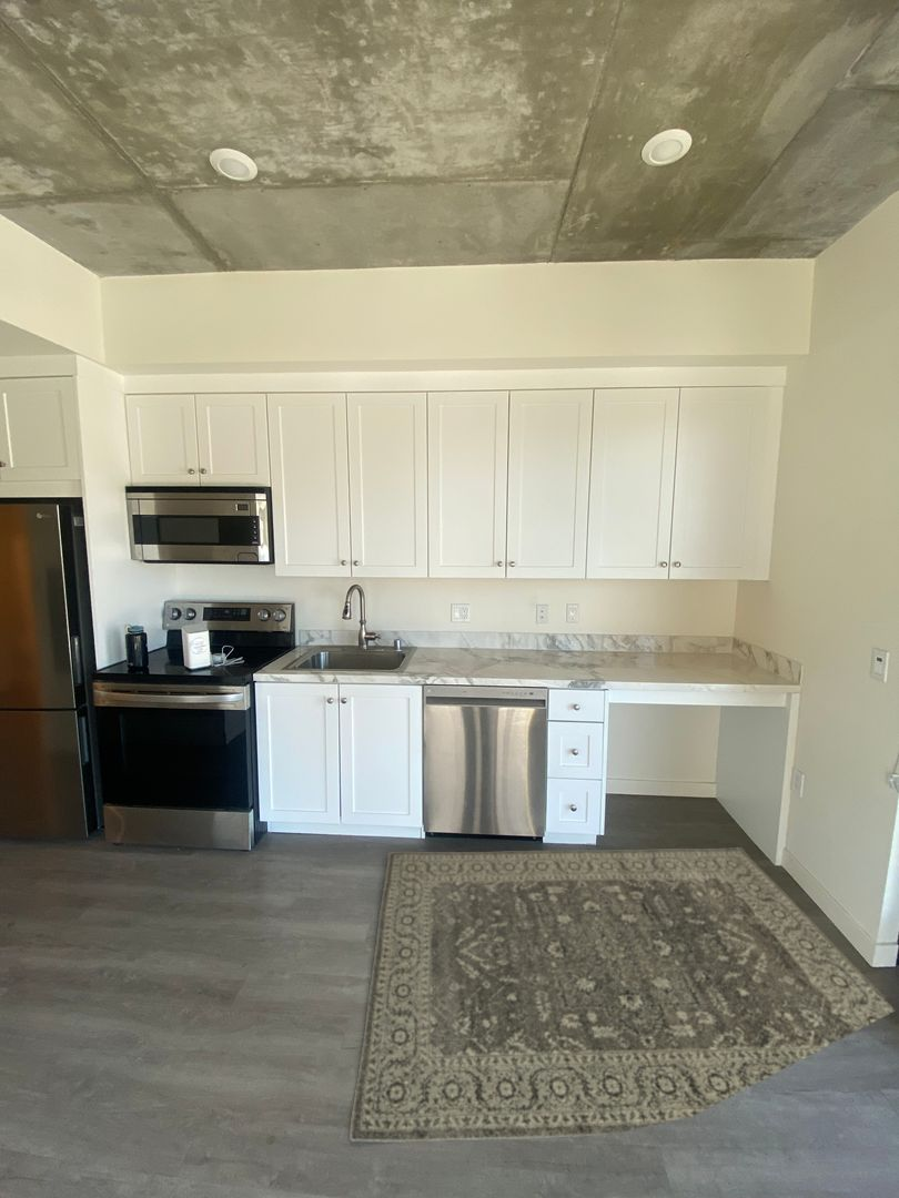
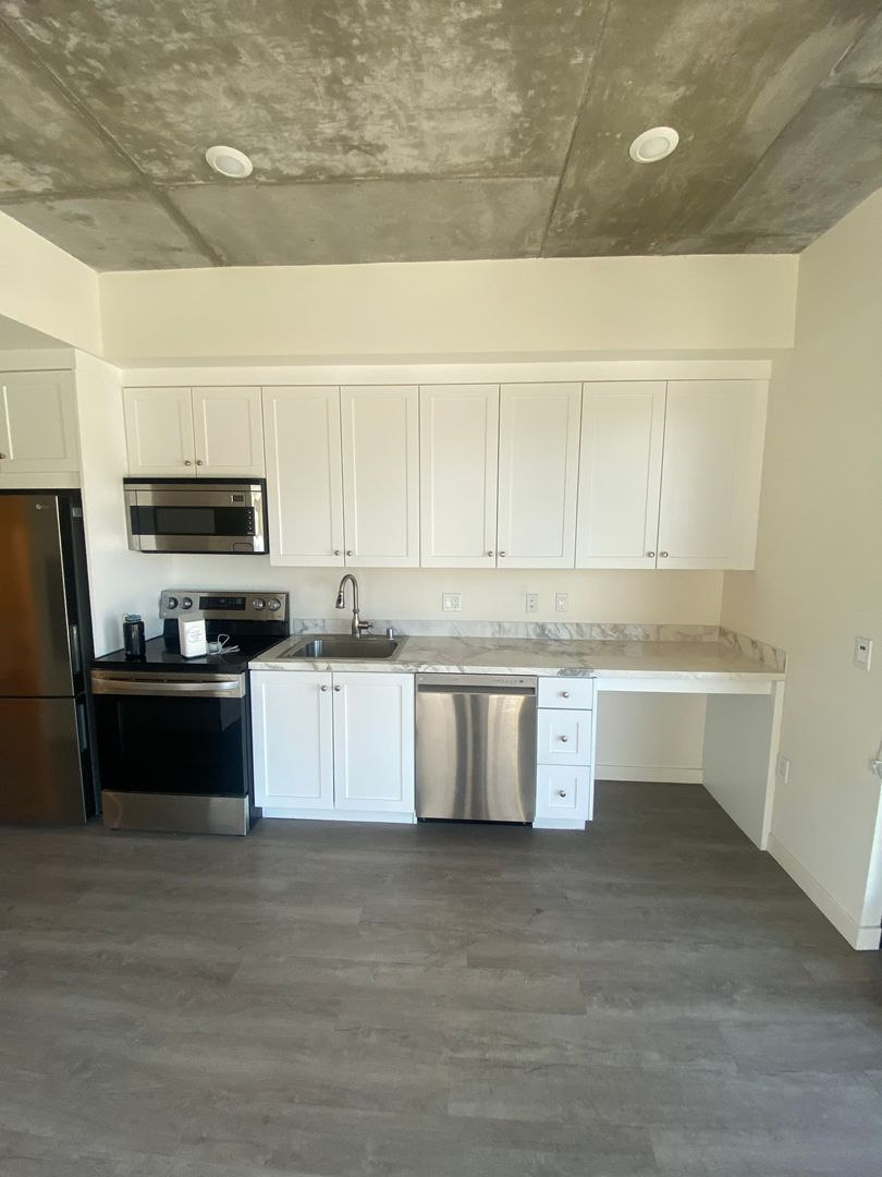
- rug [349,846,896,1144]
